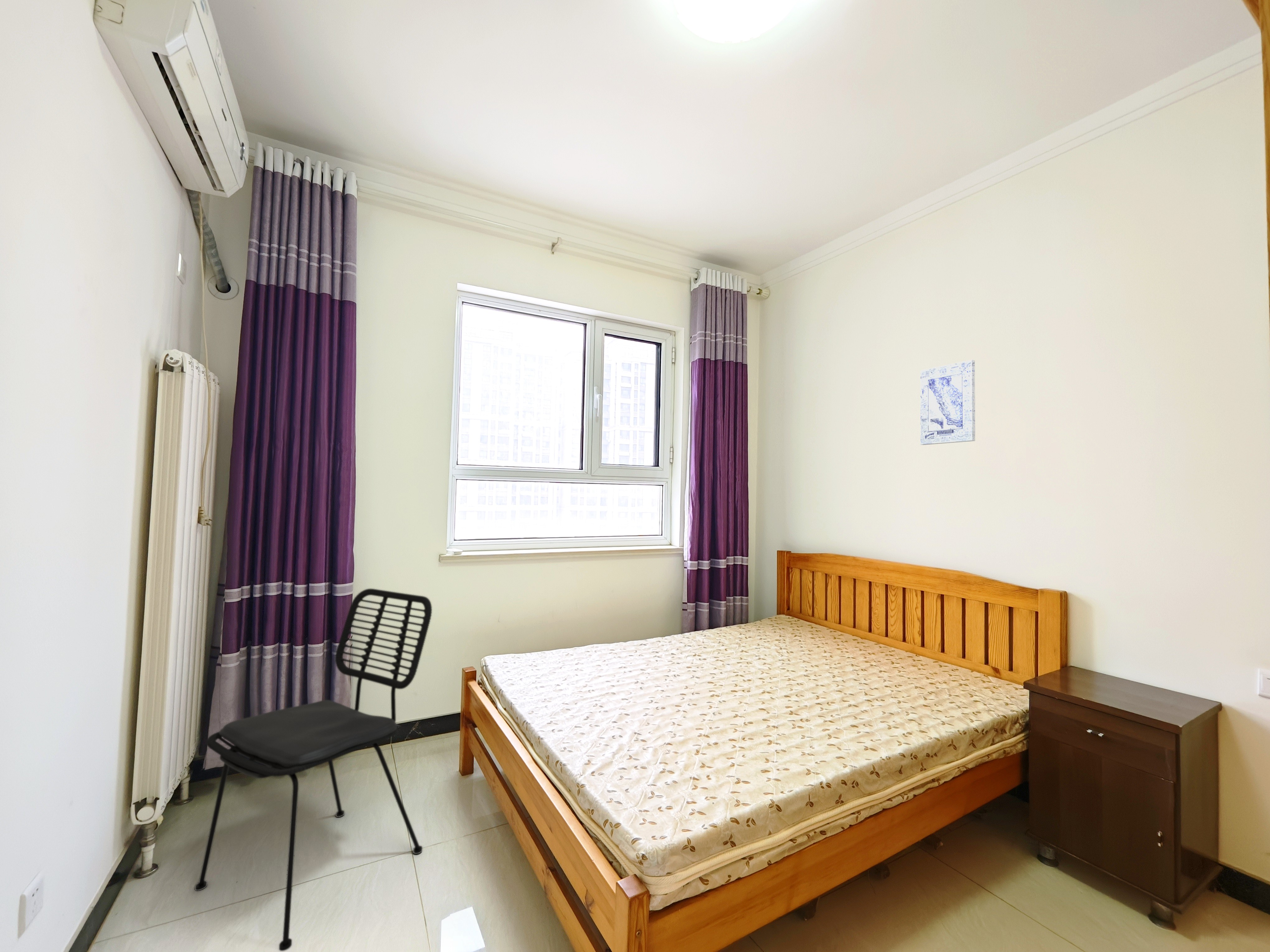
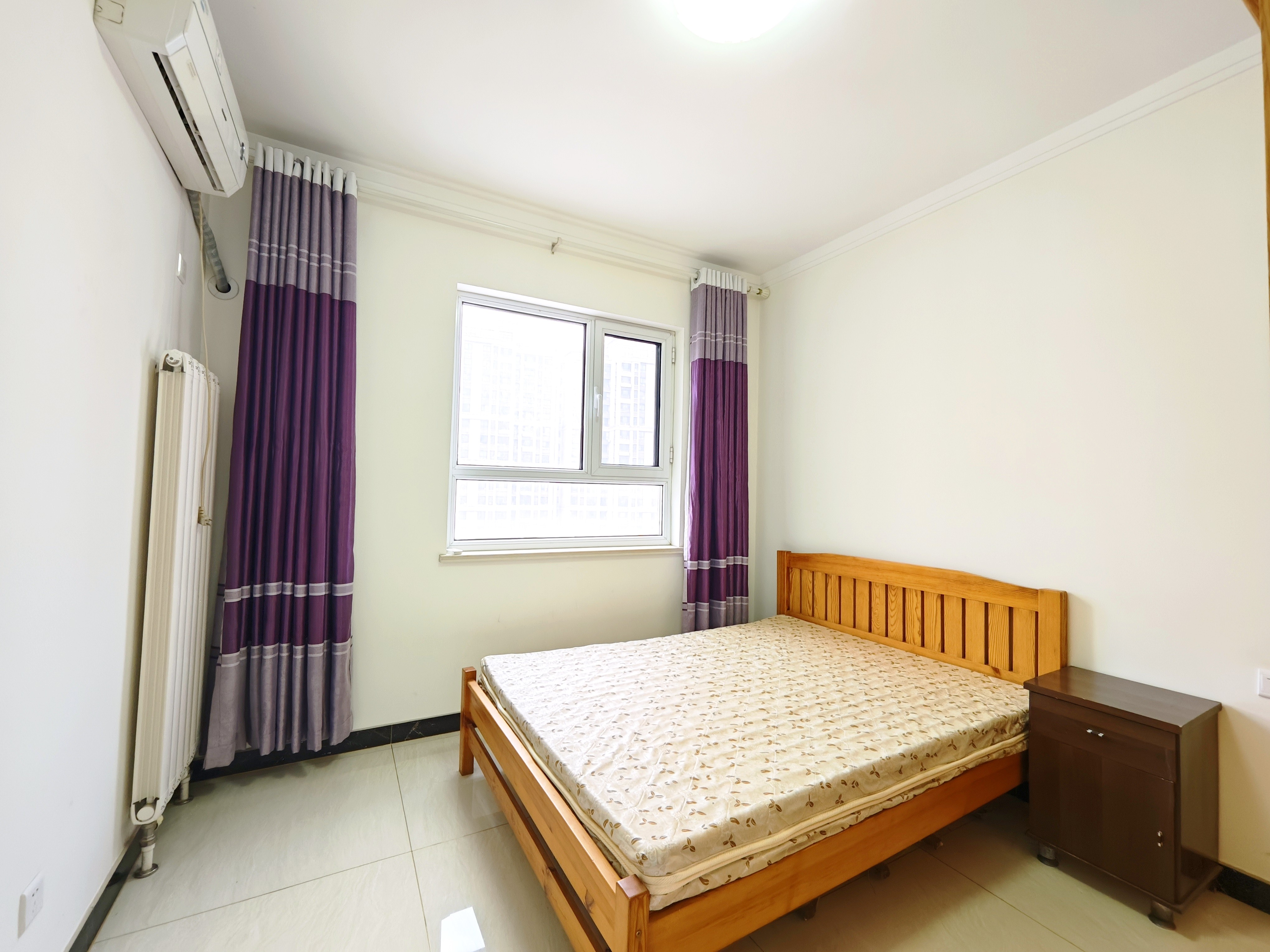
- chair [195,588,432,951]
- wall art [920,359,976,445]
